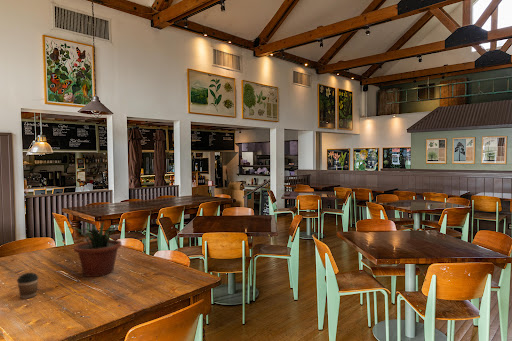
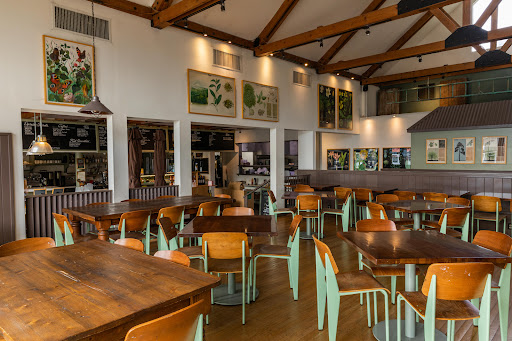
- potted plant [67,221,132,278]
- coffee cup [16,272,39,300]
